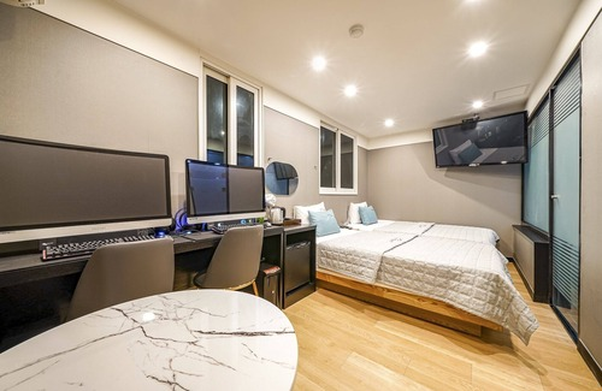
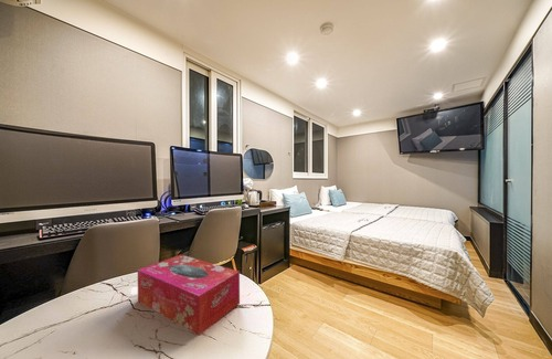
+ tissue box [137,254,241,336]
